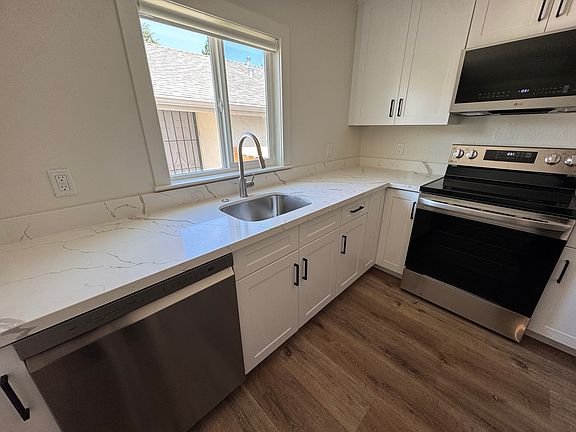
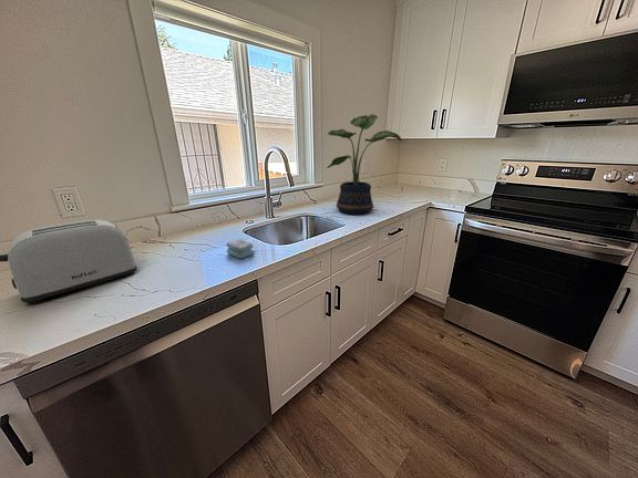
+ sponge [226,238,255,260]
+ toaster [0,218,138,304]
+ potted plant [326,114,402,216]
